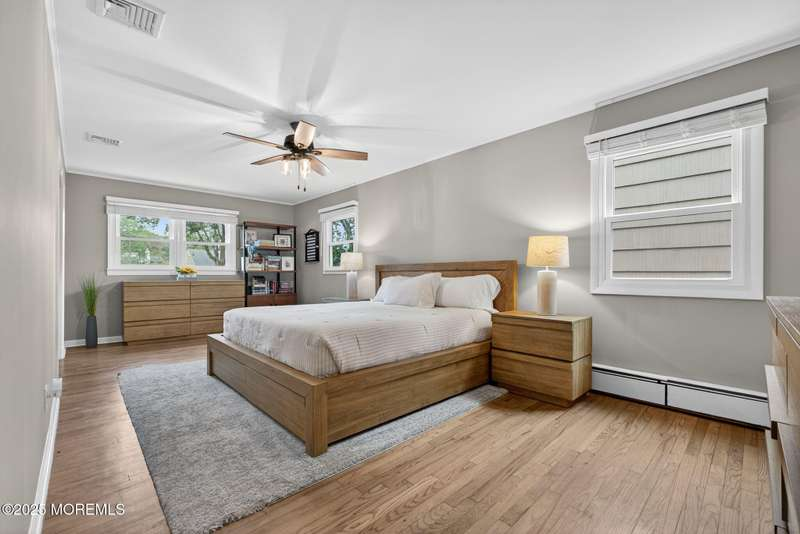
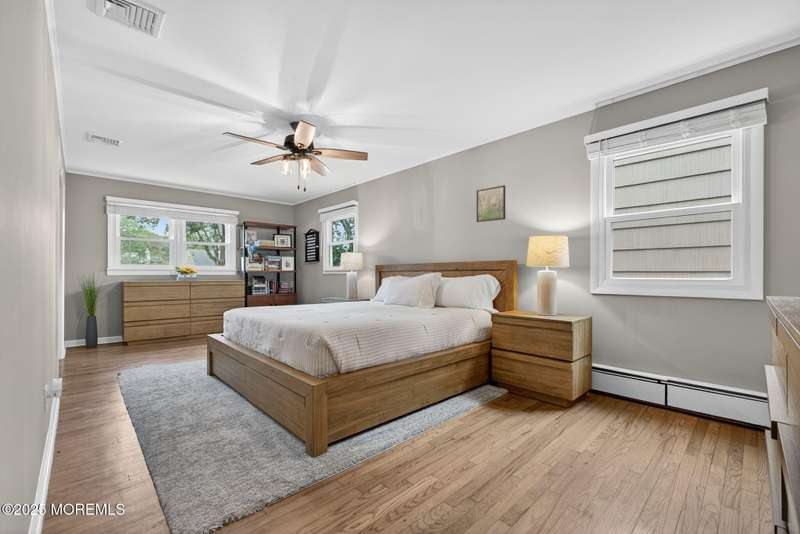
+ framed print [475,184,506,223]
